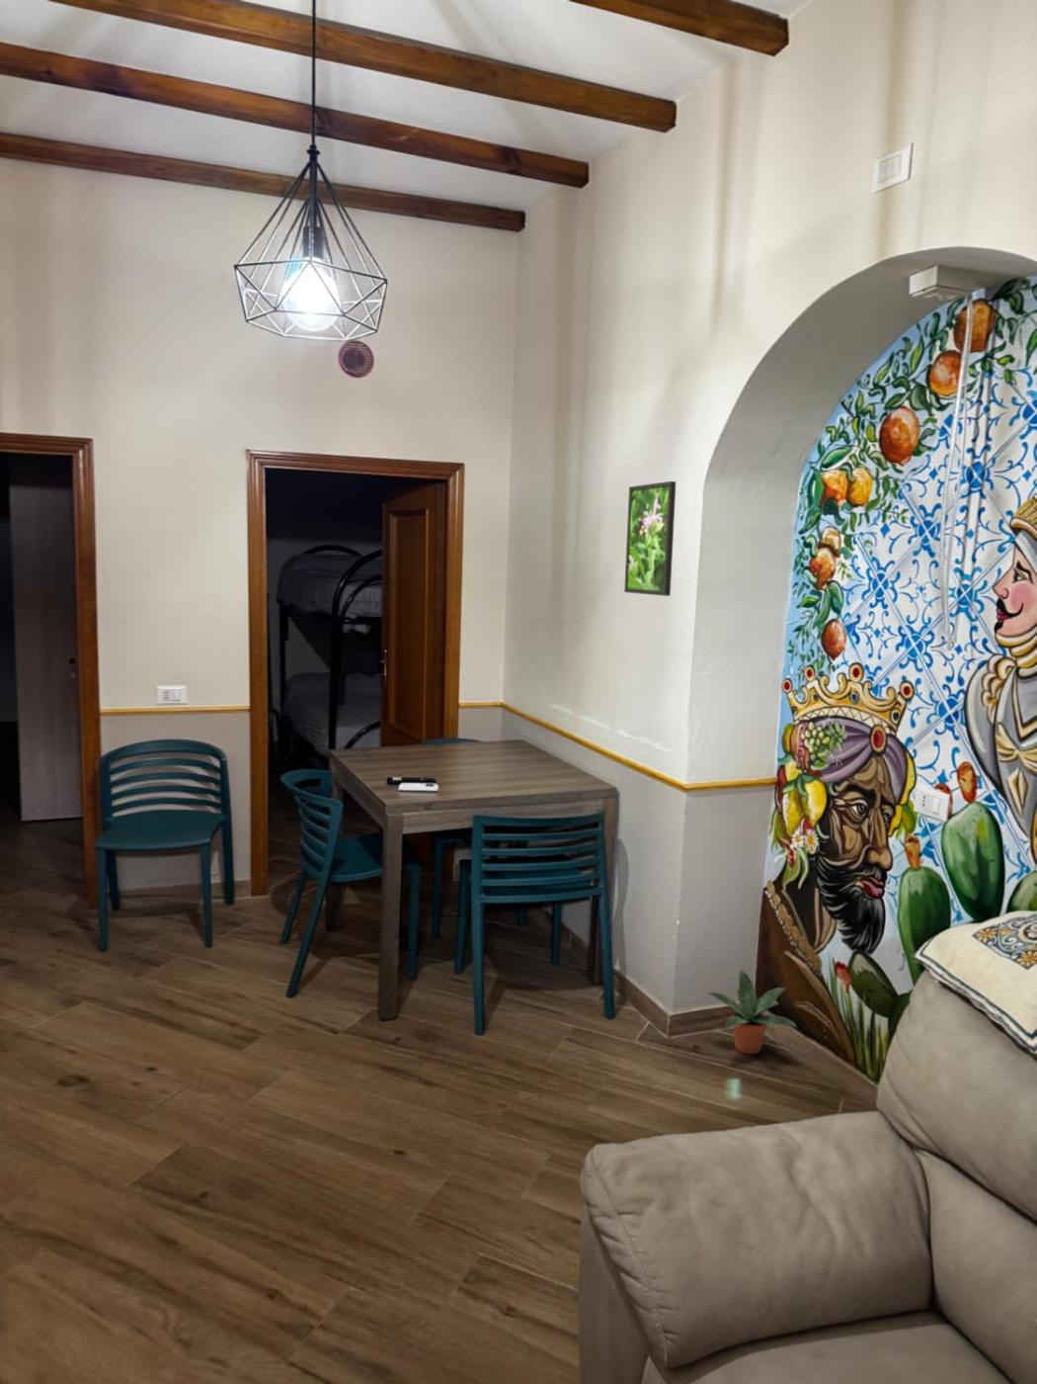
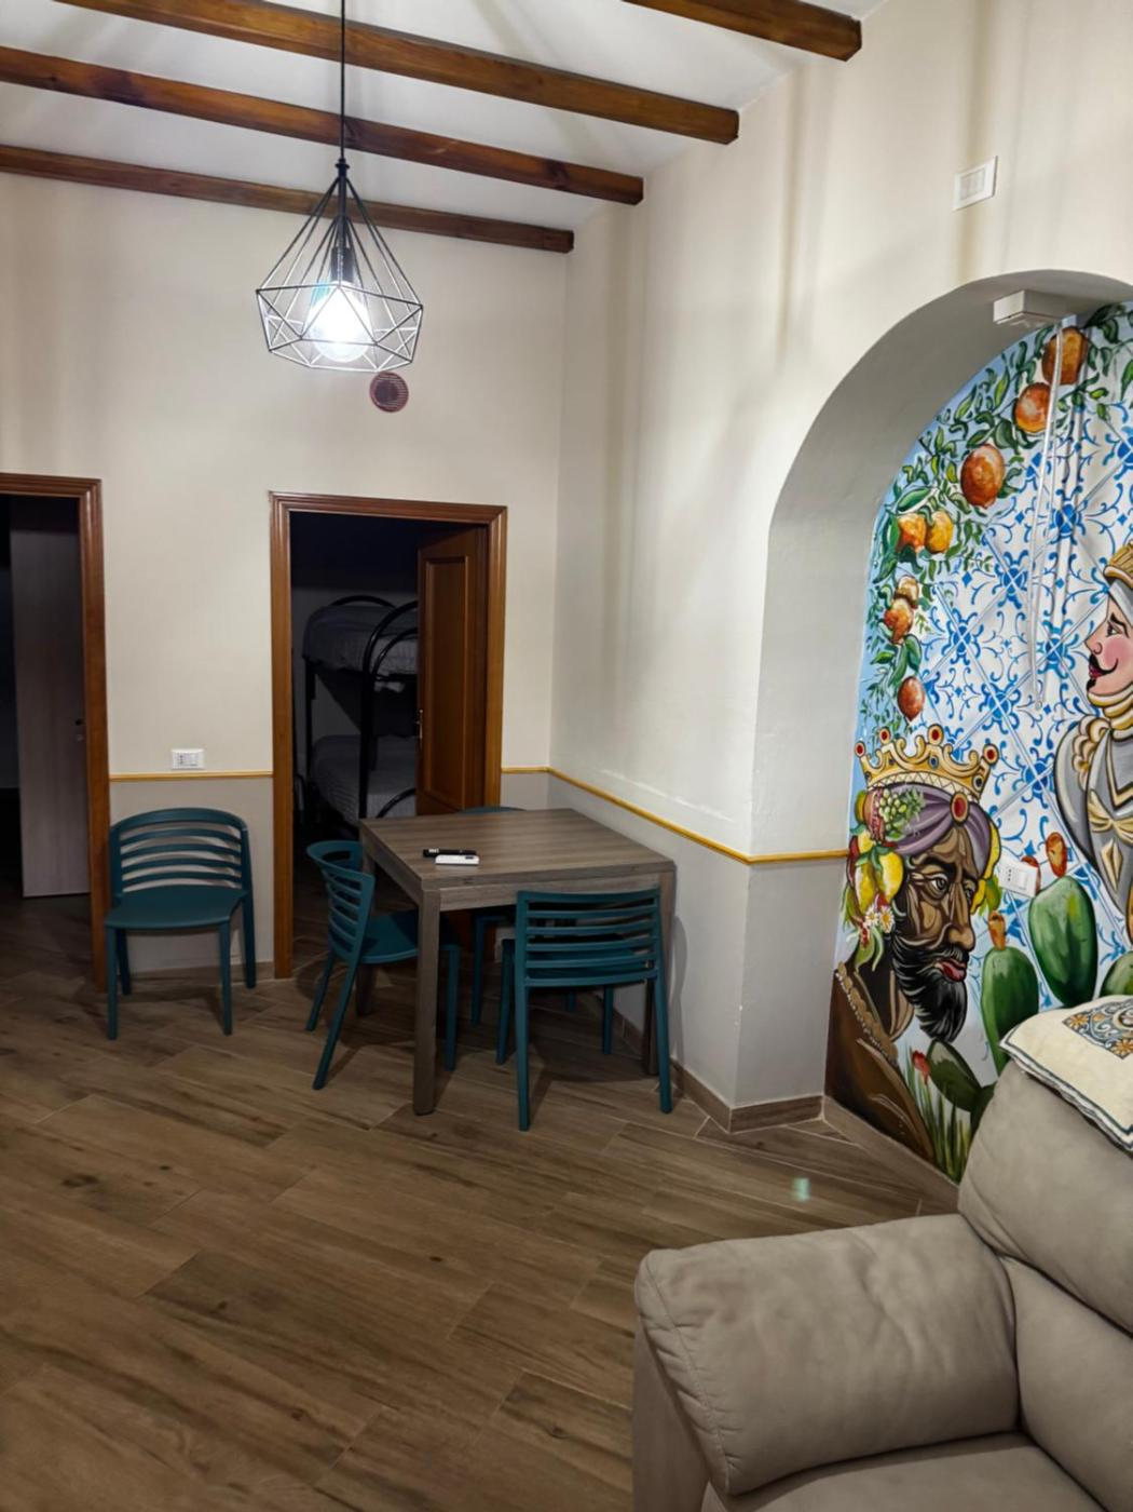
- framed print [623,481,676,597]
- potted plant [707,969,798,1055]
